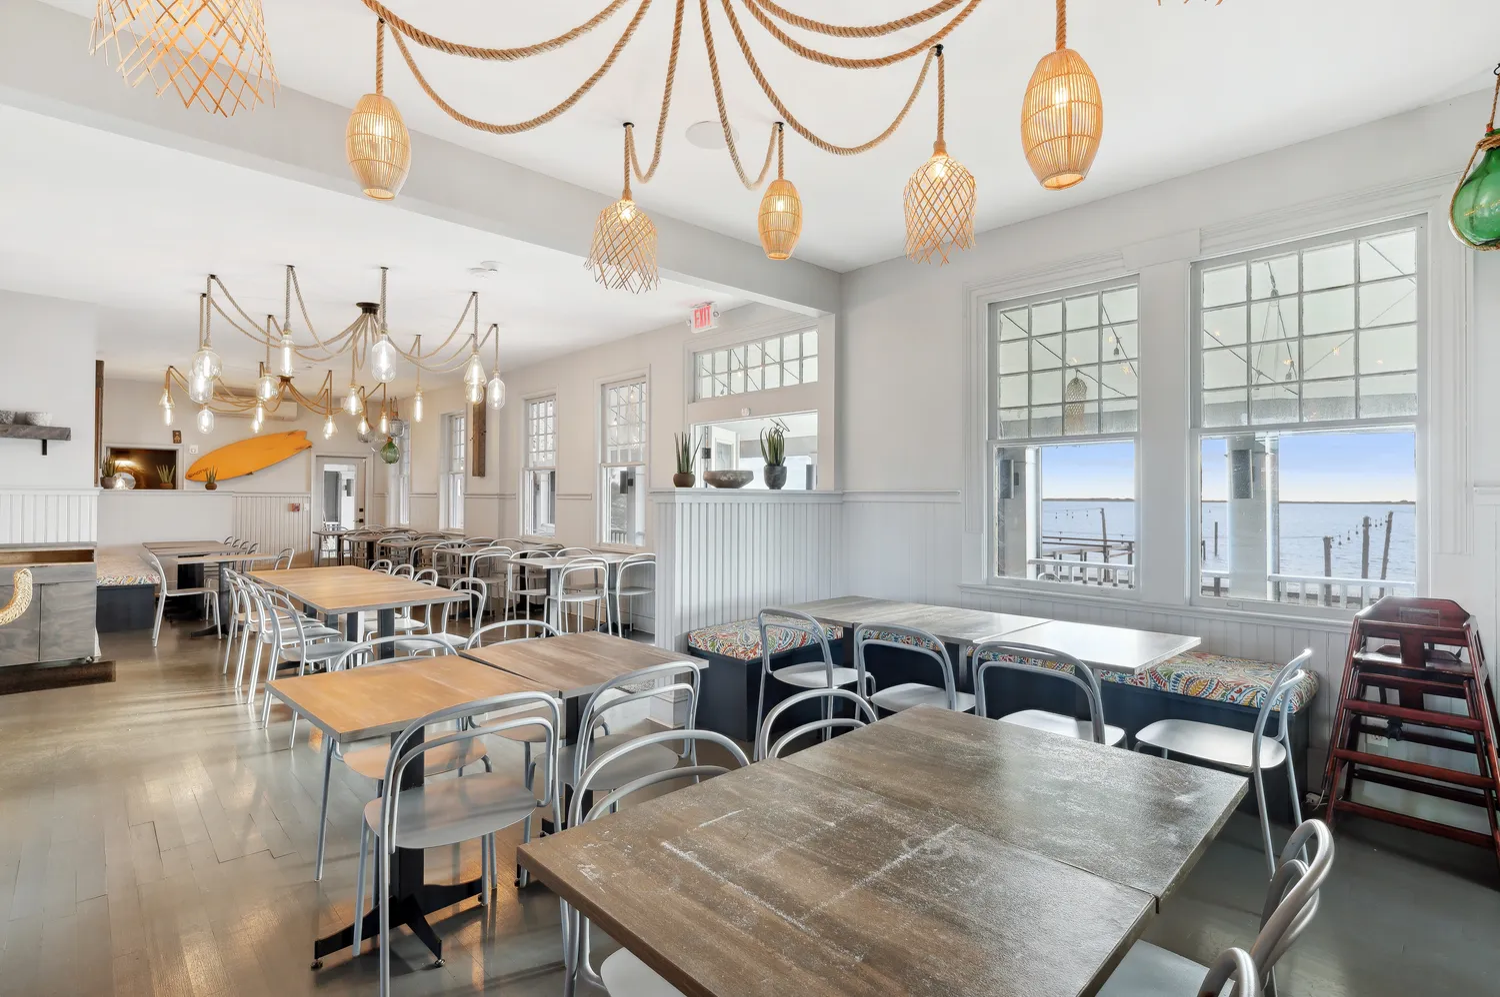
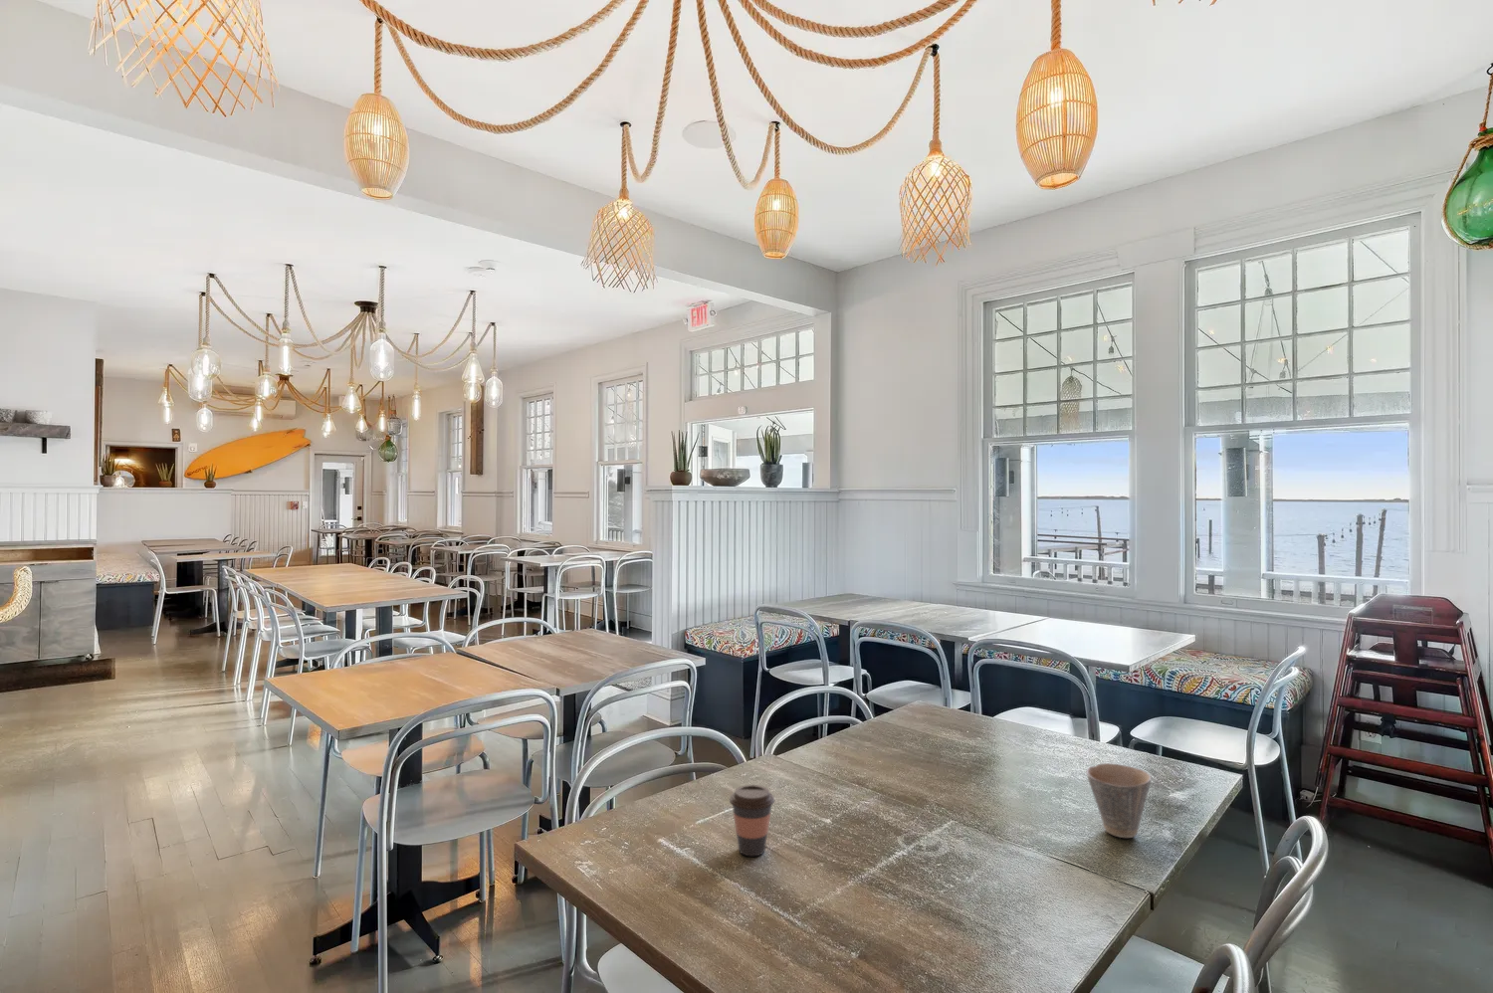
+ cup [1086,762,1152,839]
+ coffee cup [728,784,776,857]
